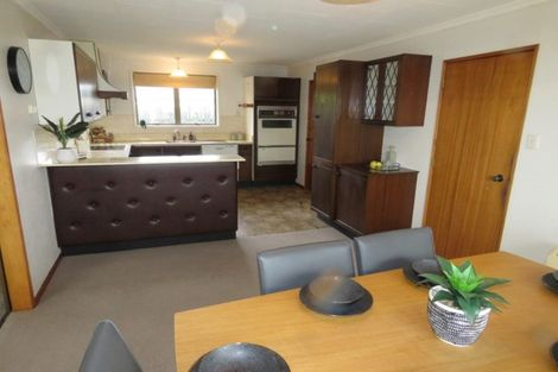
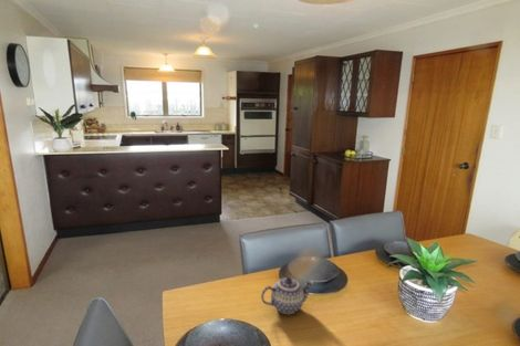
+ teapot [260,276,314,315]
